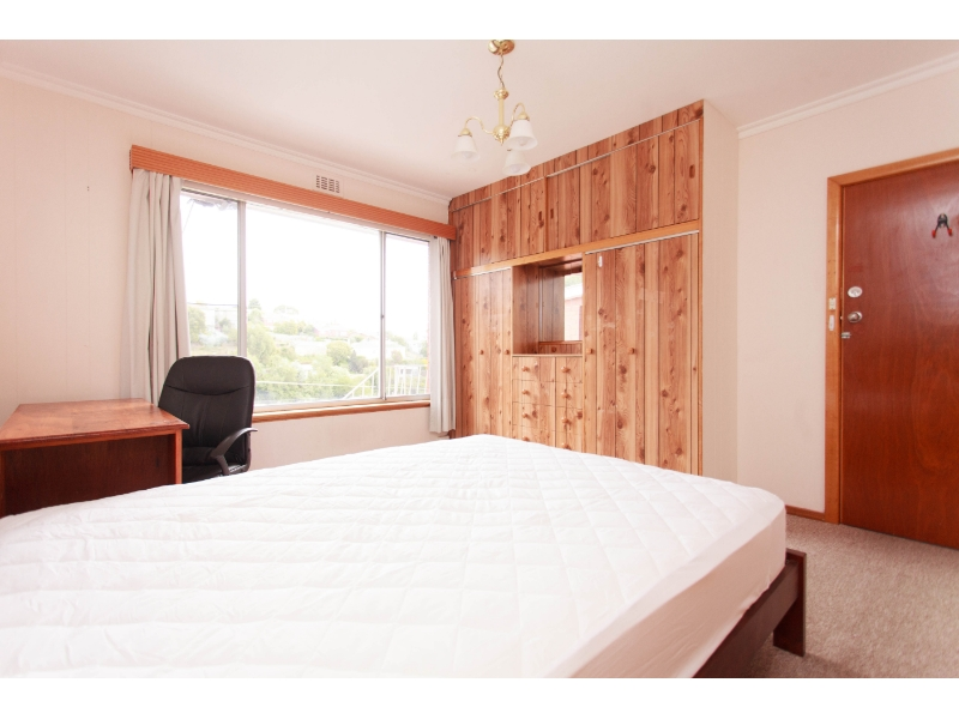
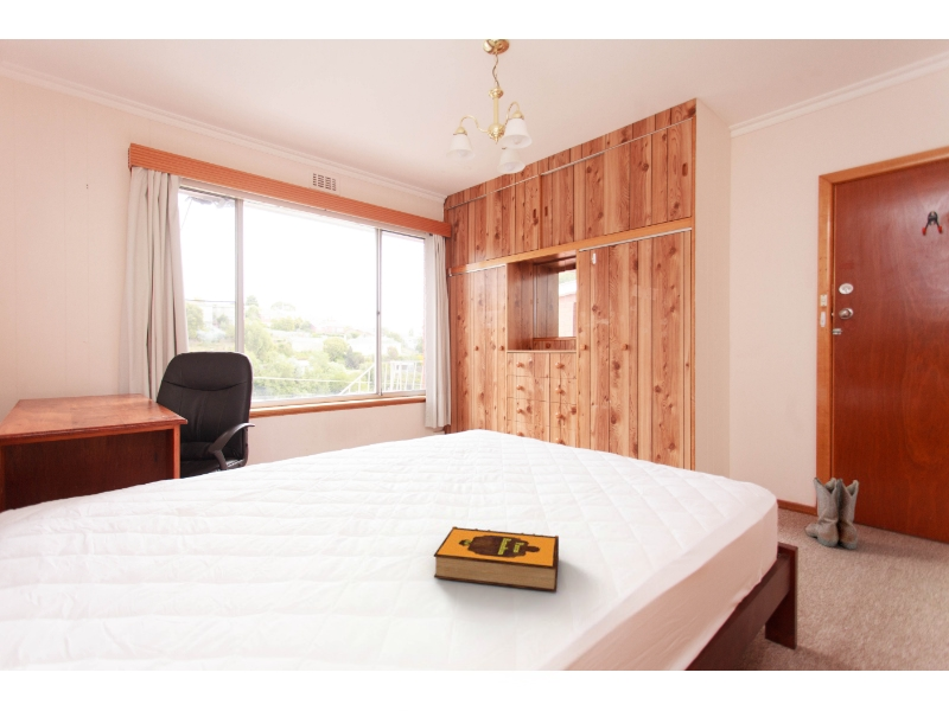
+ boots [804,476,860,551]
+ hardback book [433,525,560,592]
